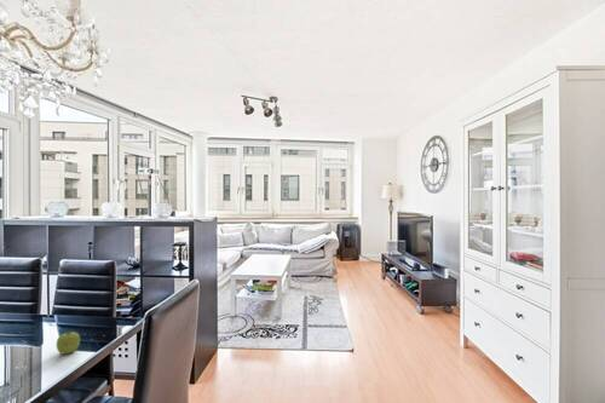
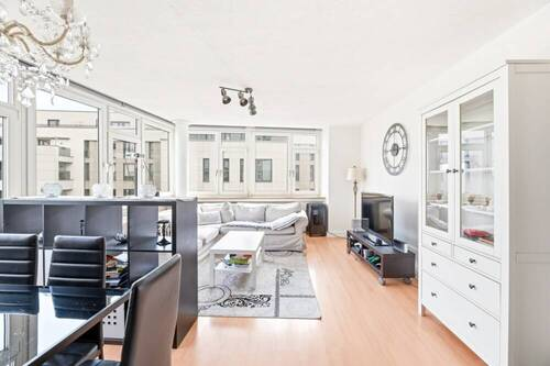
- fruit [56,329,81,355]
